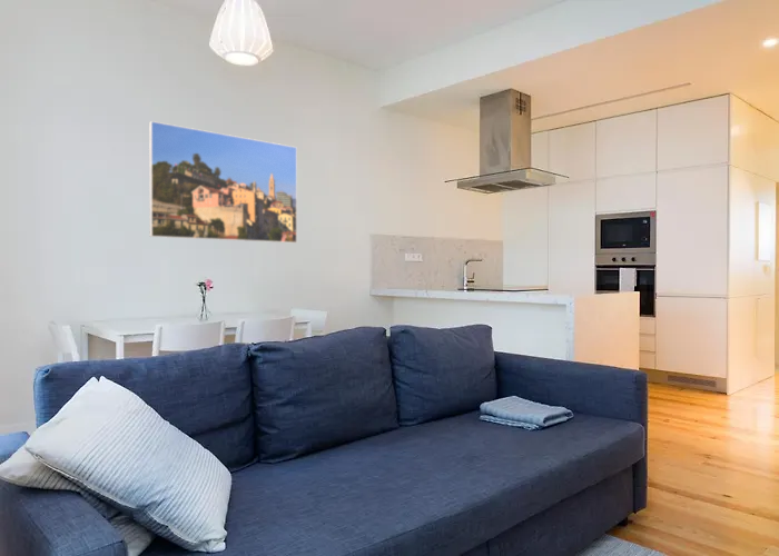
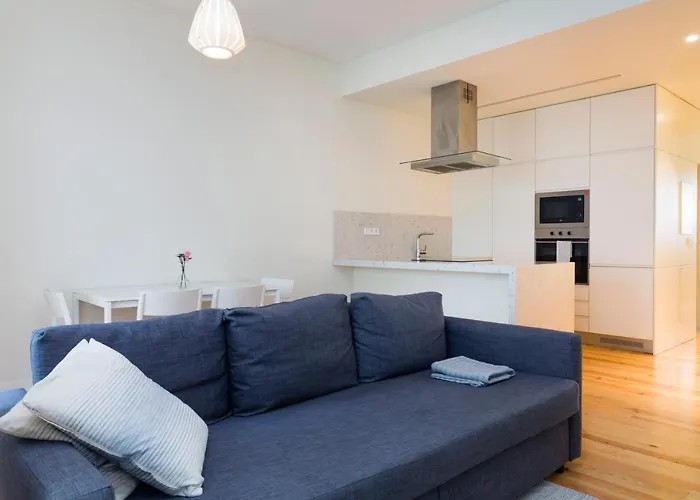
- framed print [148,120,298,244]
